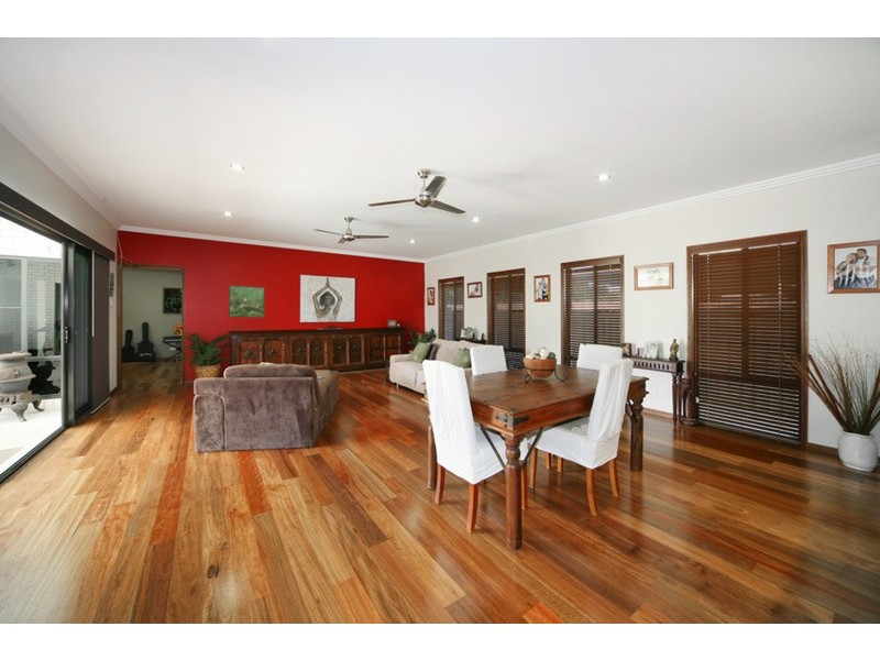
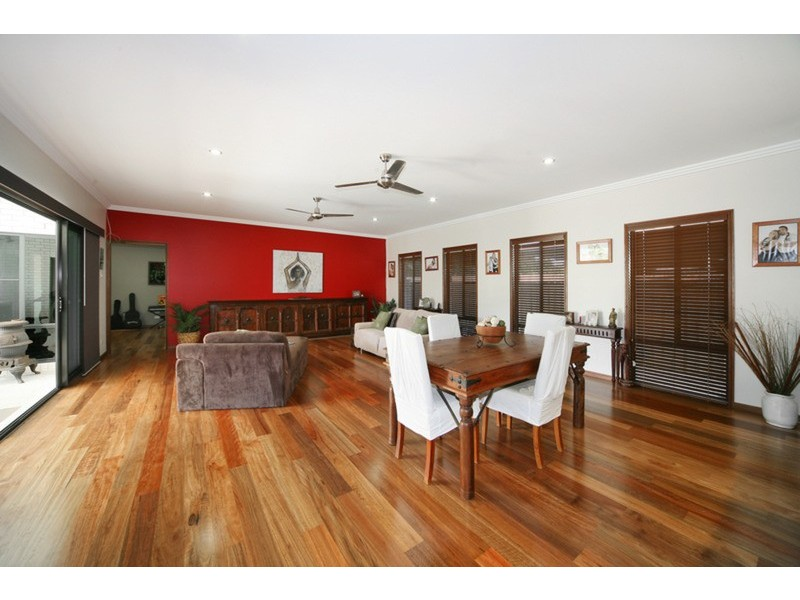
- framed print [228,284,266,319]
